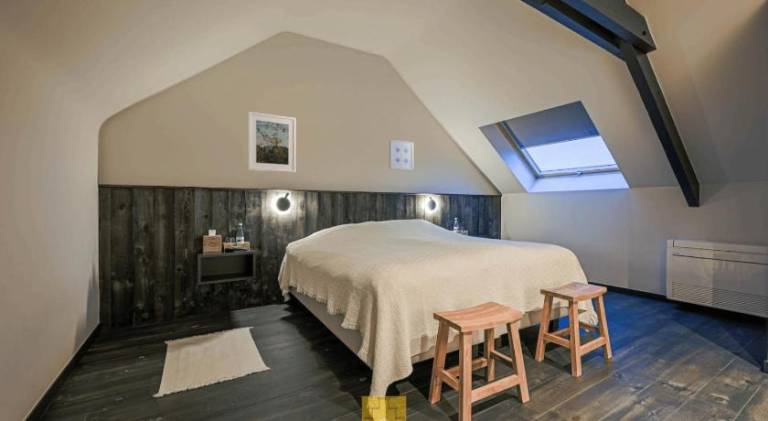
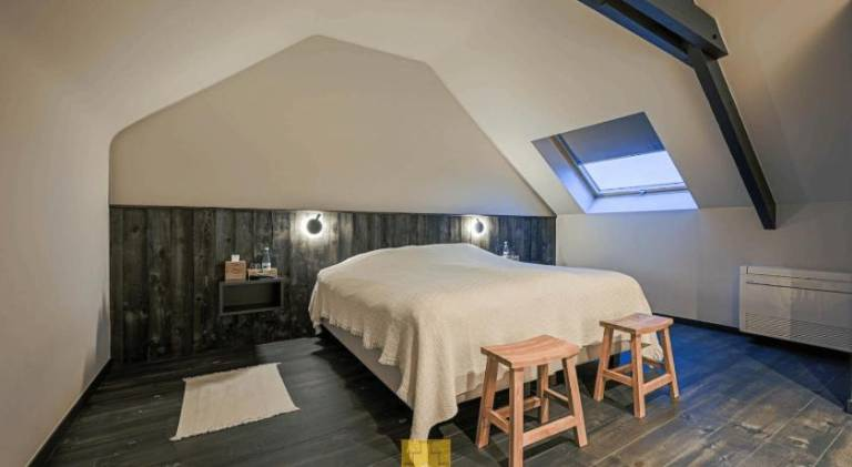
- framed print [247,110,297,174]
- wall art [388,139,415,171]
